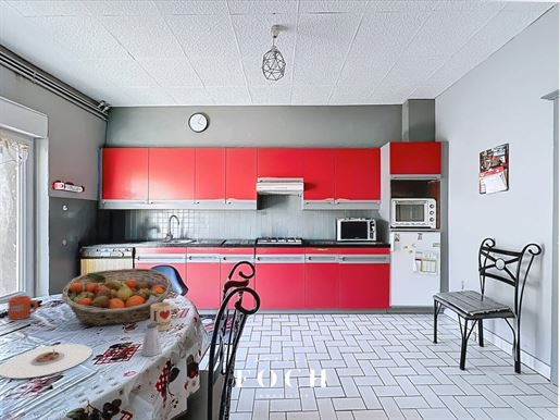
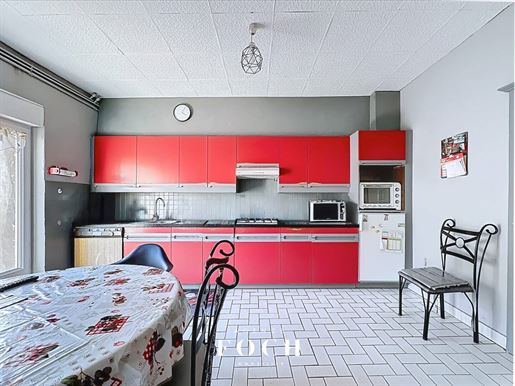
- fruit basket [61,268,173,328]
- plate [0,343,94,380]
- mug [7,295,39,321]
- saltshaker [140,322,163,357]
- mug [150,301,179,332]
